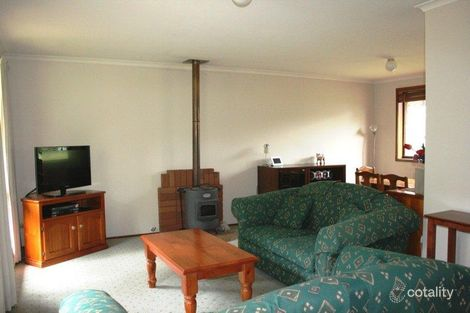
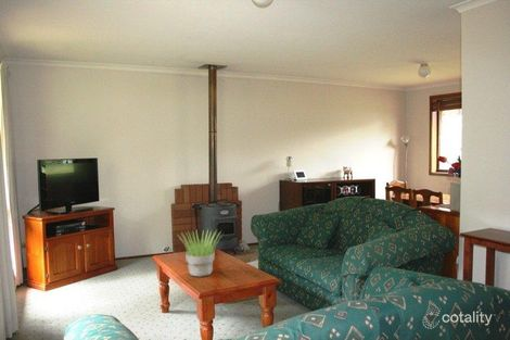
+ potted plant [177,229,225,278]
